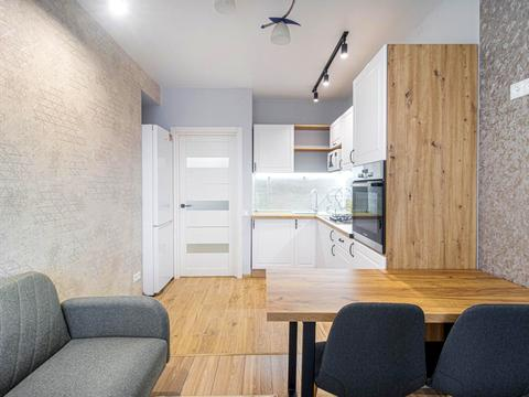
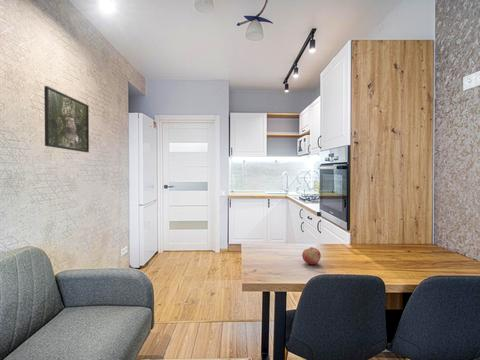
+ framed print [43,85,90,153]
+ fruit [301,246,322,265]
